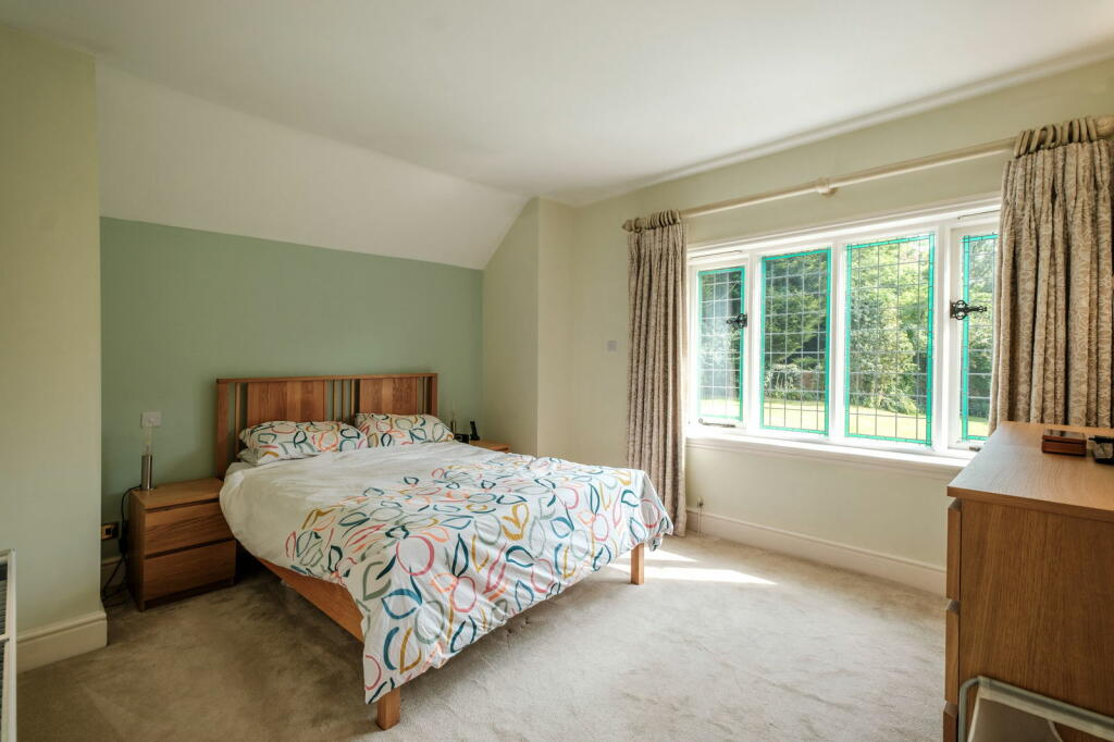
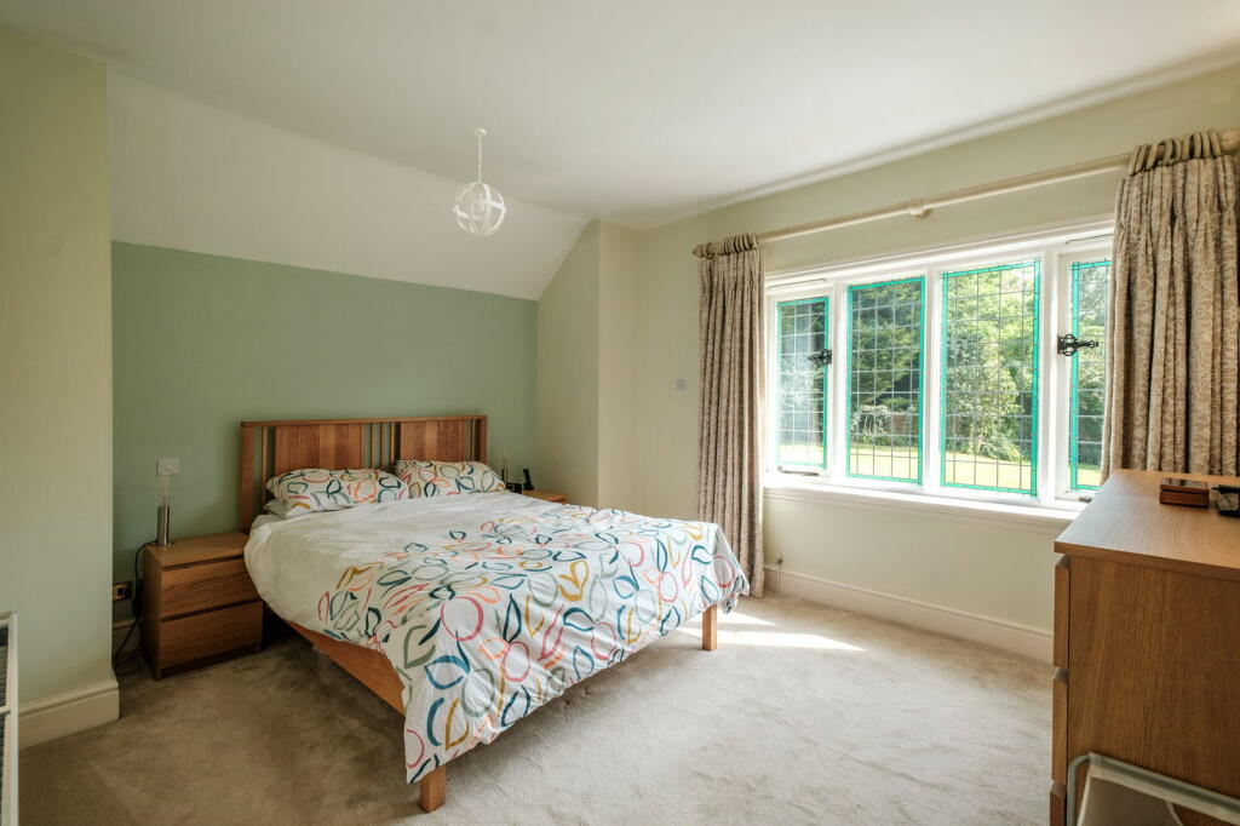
+ pendant light [452,127,507,237]
